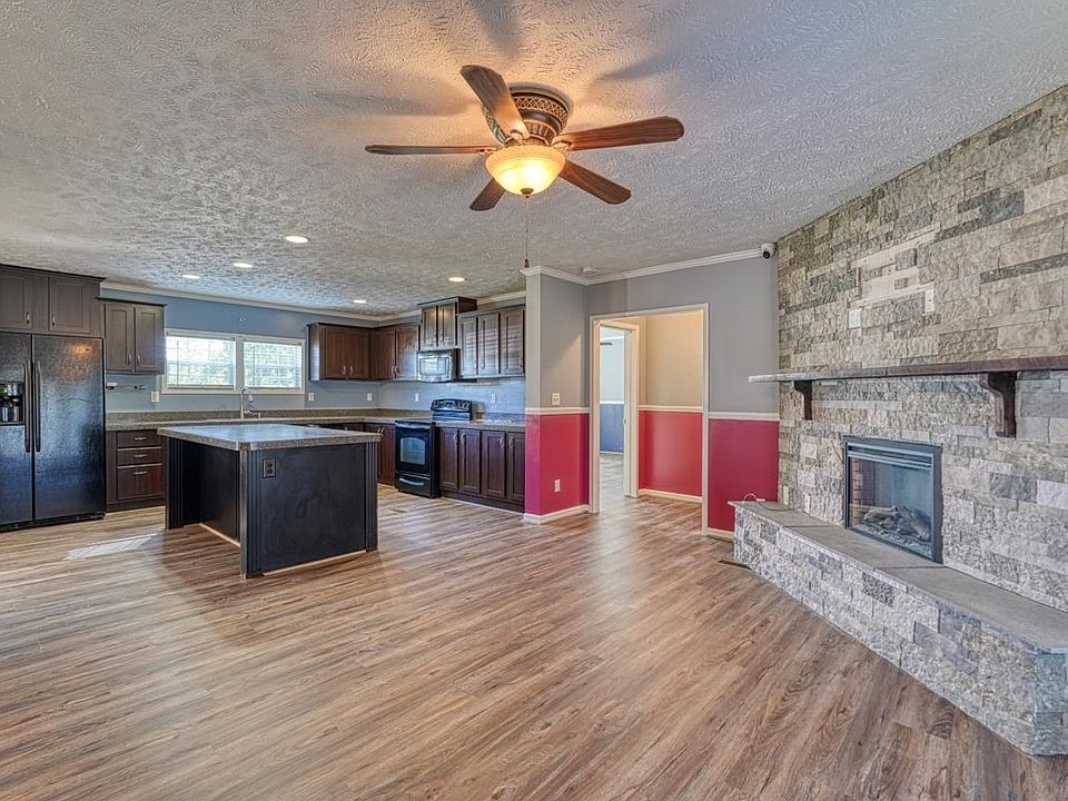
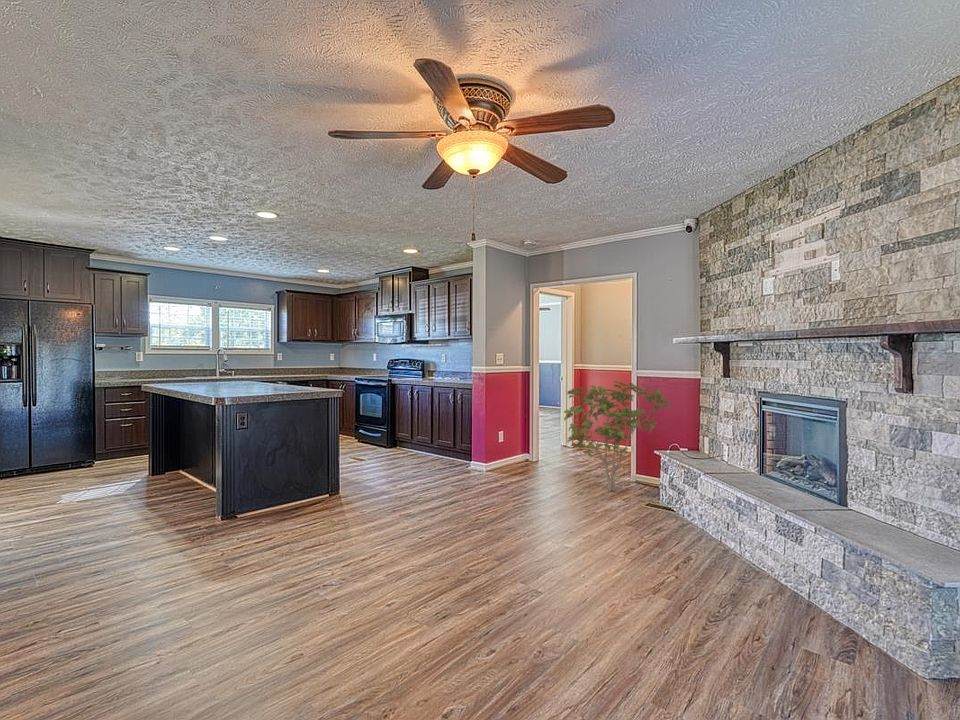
+ shrub [563,380,672,492]
